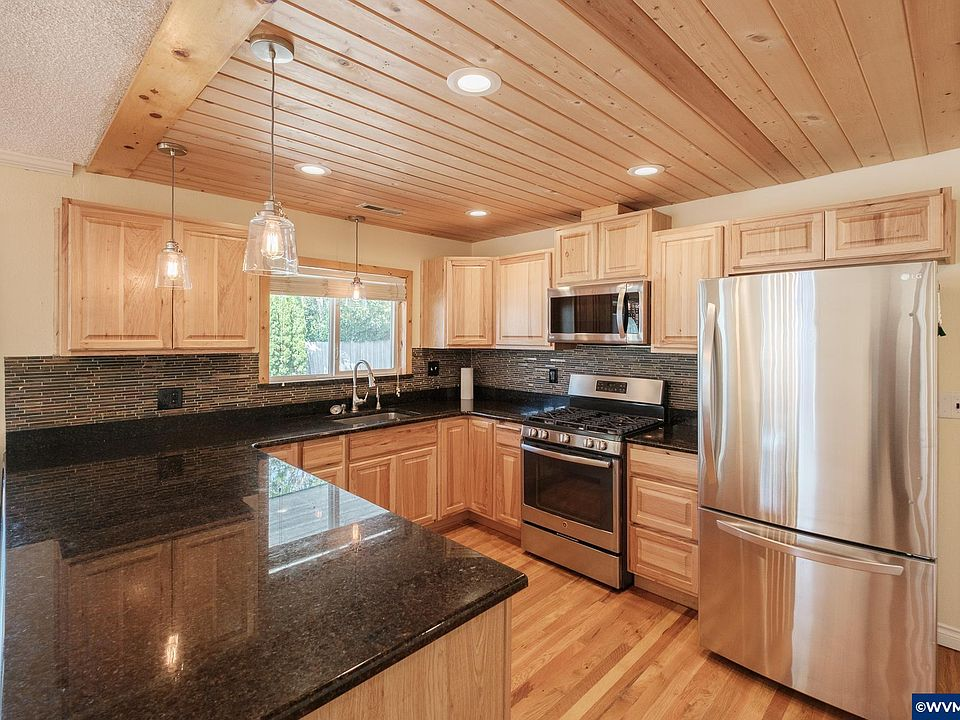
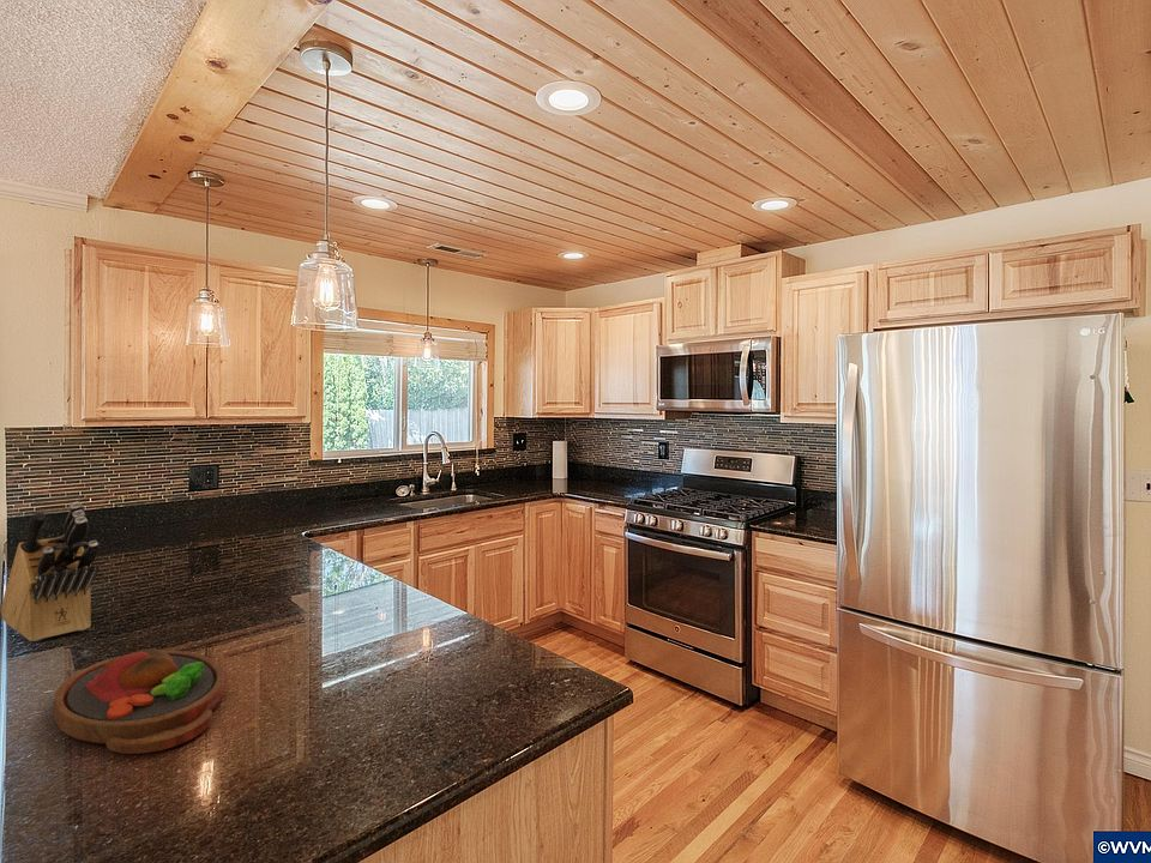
+ knife block [0,501,101,642]
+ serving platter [53,647,225,755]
